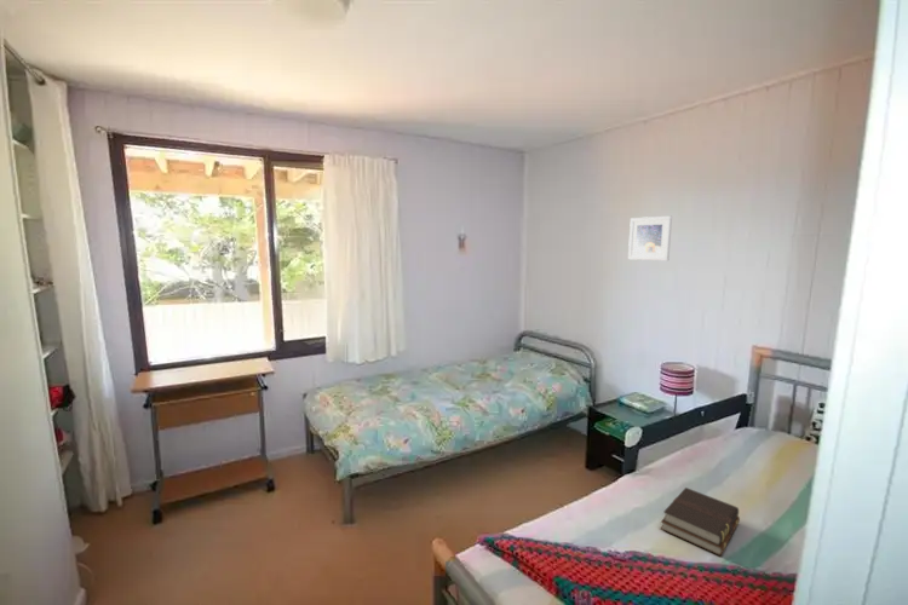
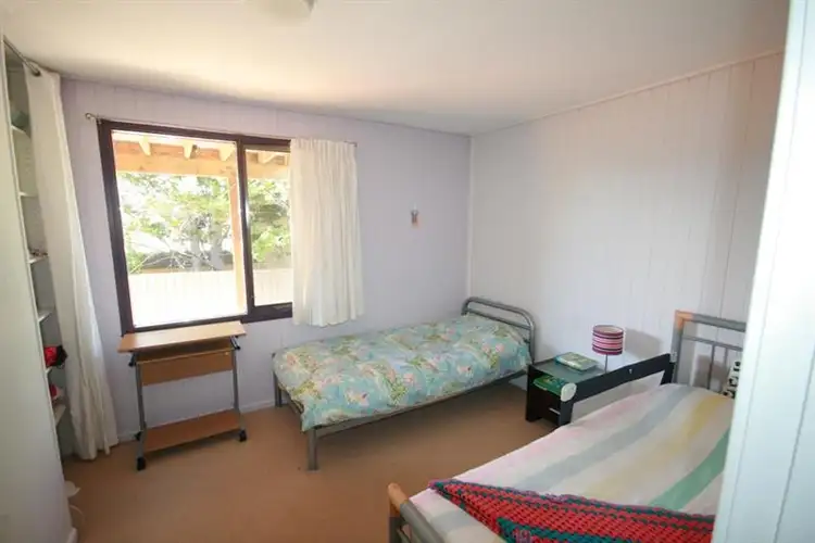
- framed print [627,214,673,261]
- bible [659,486,741,557]
